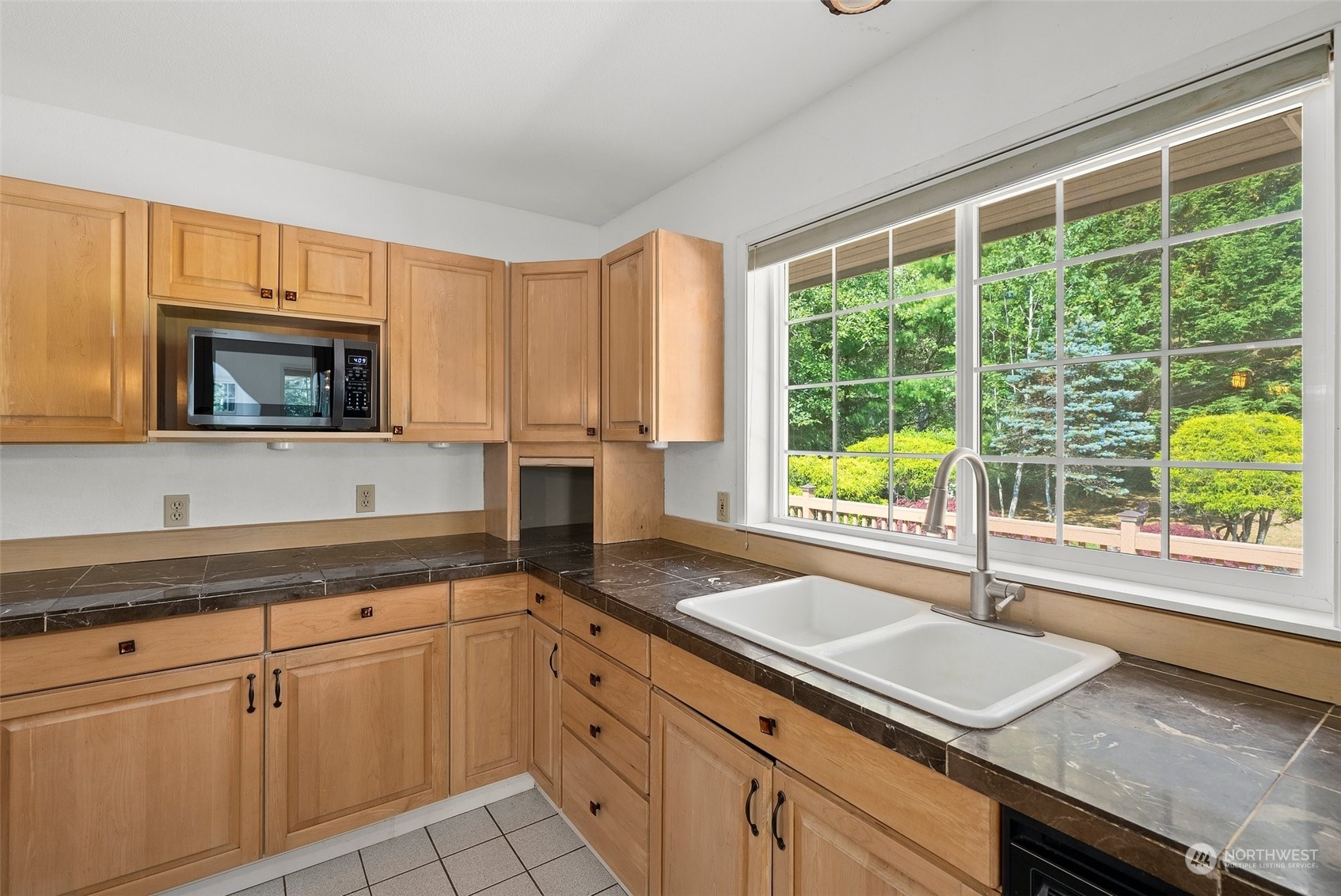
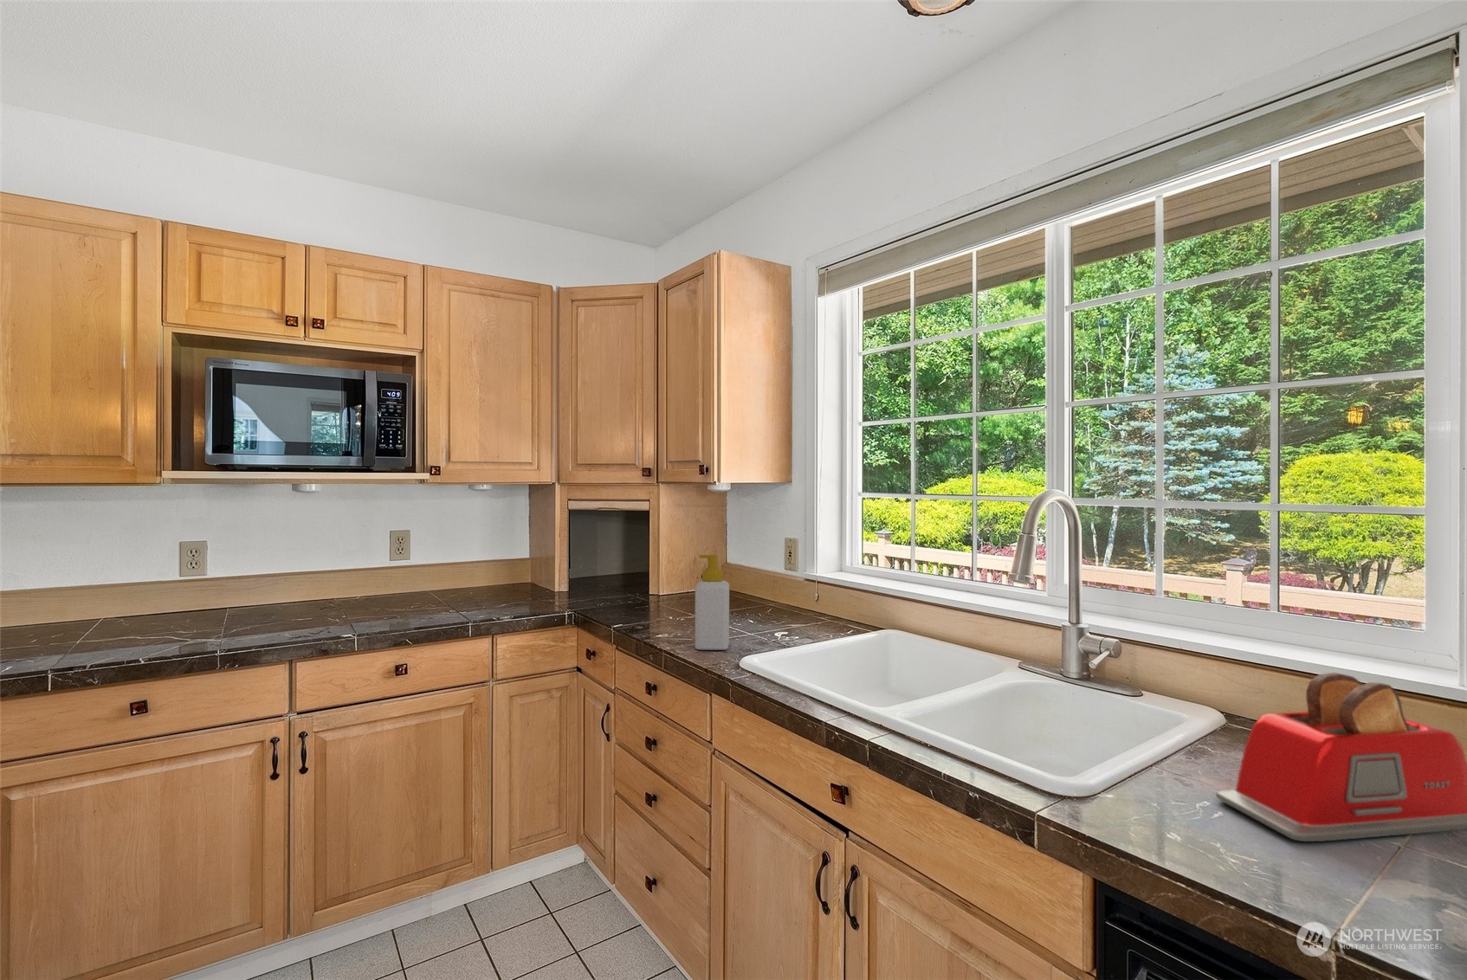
+ soap bottle [695,555,730,651]
+ toaster [1215,672,1467,842]
